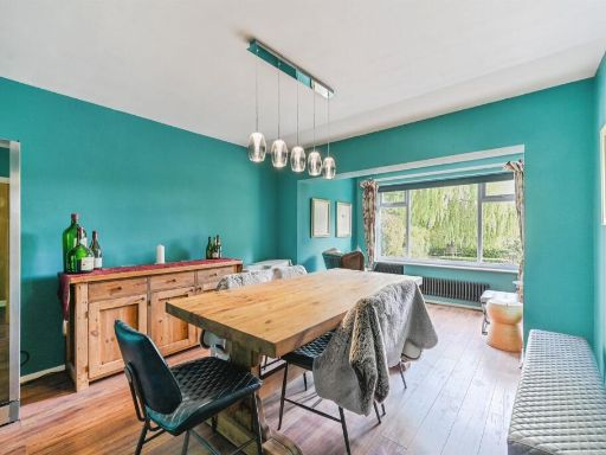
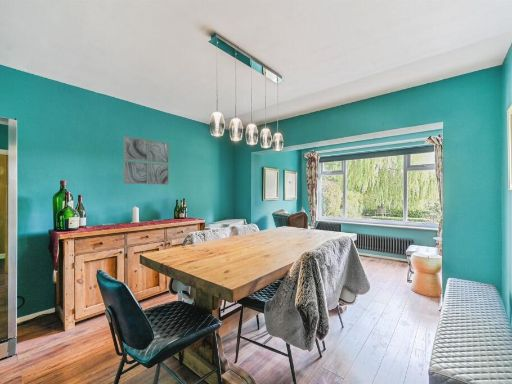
+ wall art [123,135,170,186]
